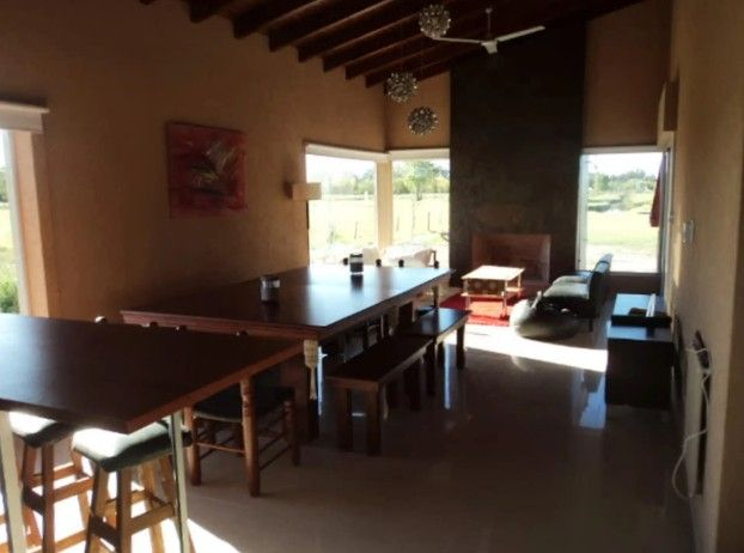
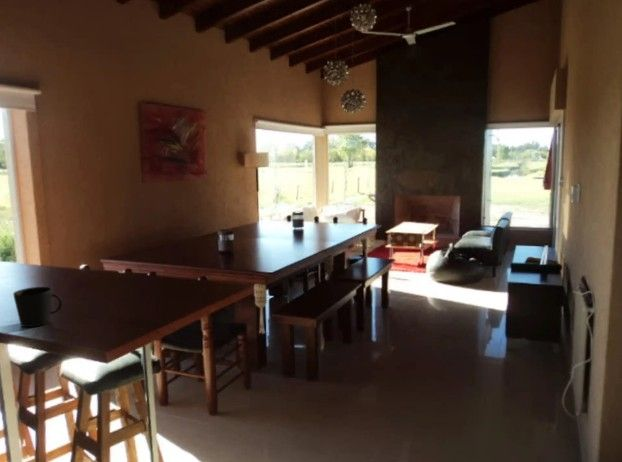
+ cup [12,286,63,328]
